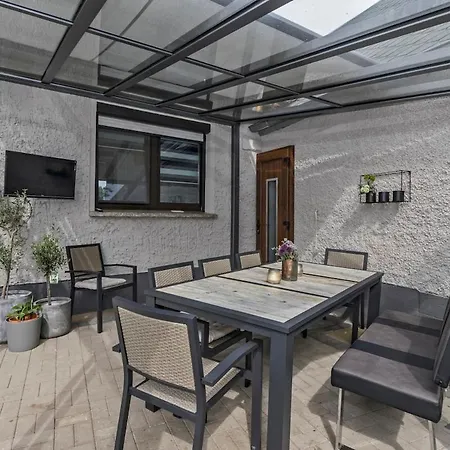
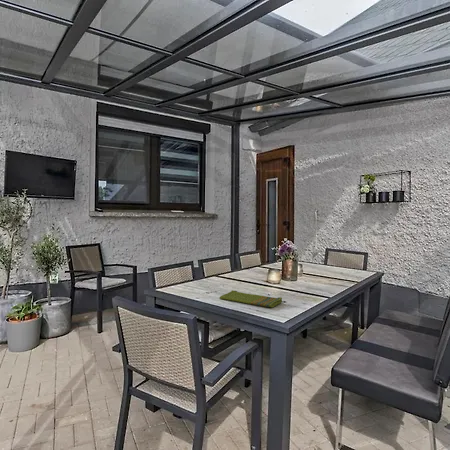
+ dish towel [219,289,283,308]
